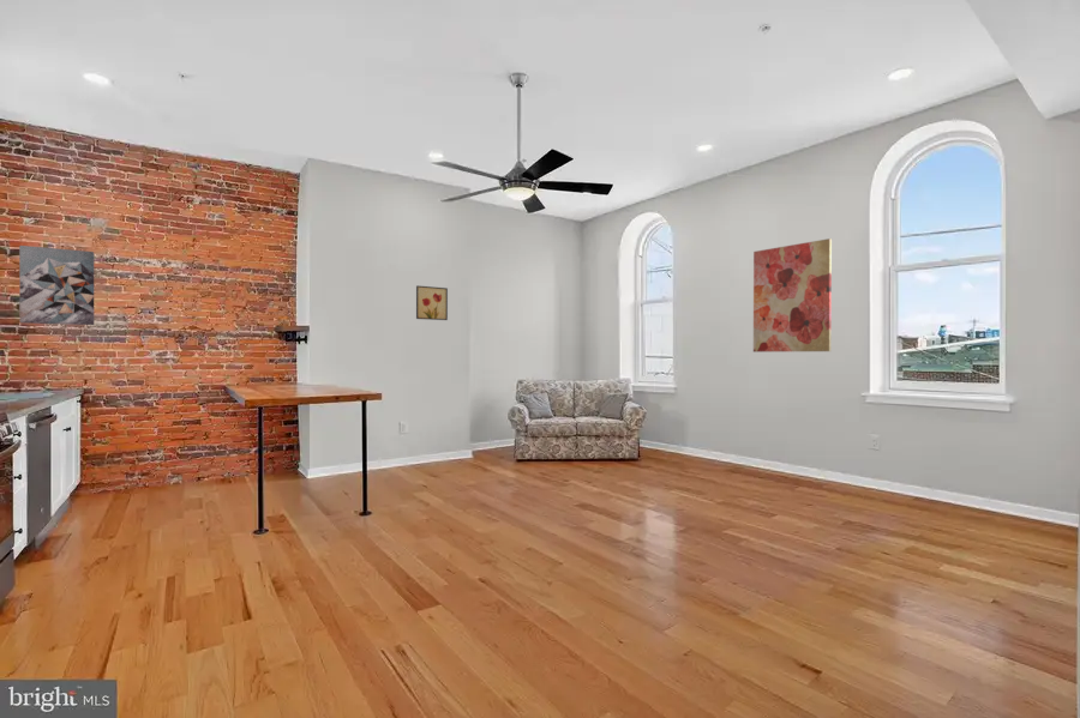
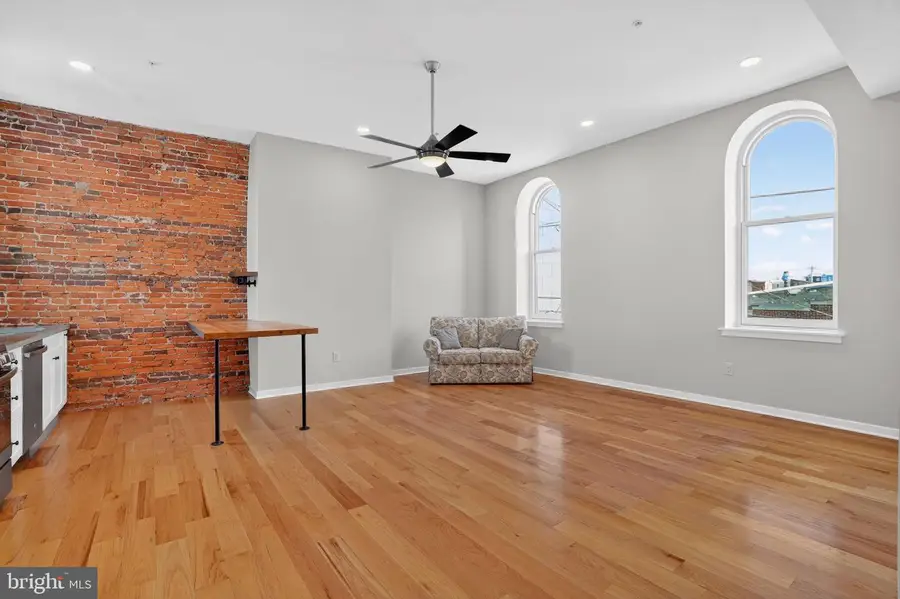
- wall art [18,245,95,326]
- wall art [752,237,833,354]
- wall art [415,284,449,321]
